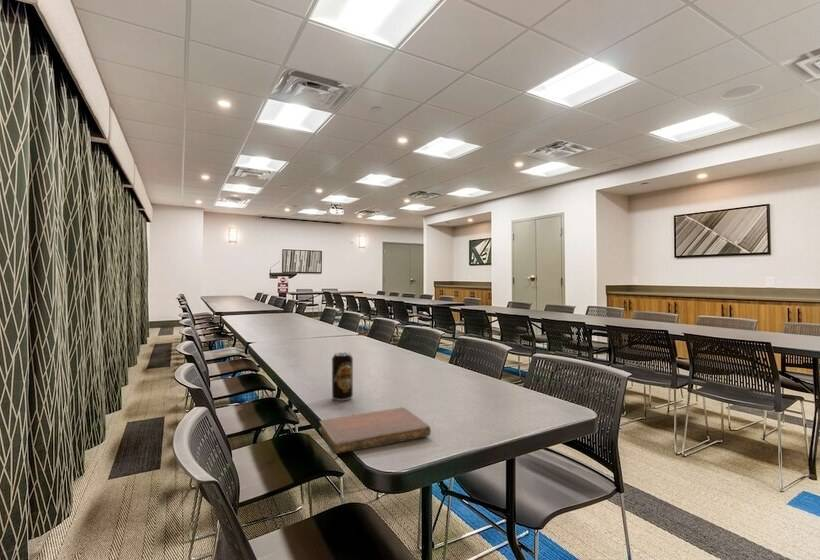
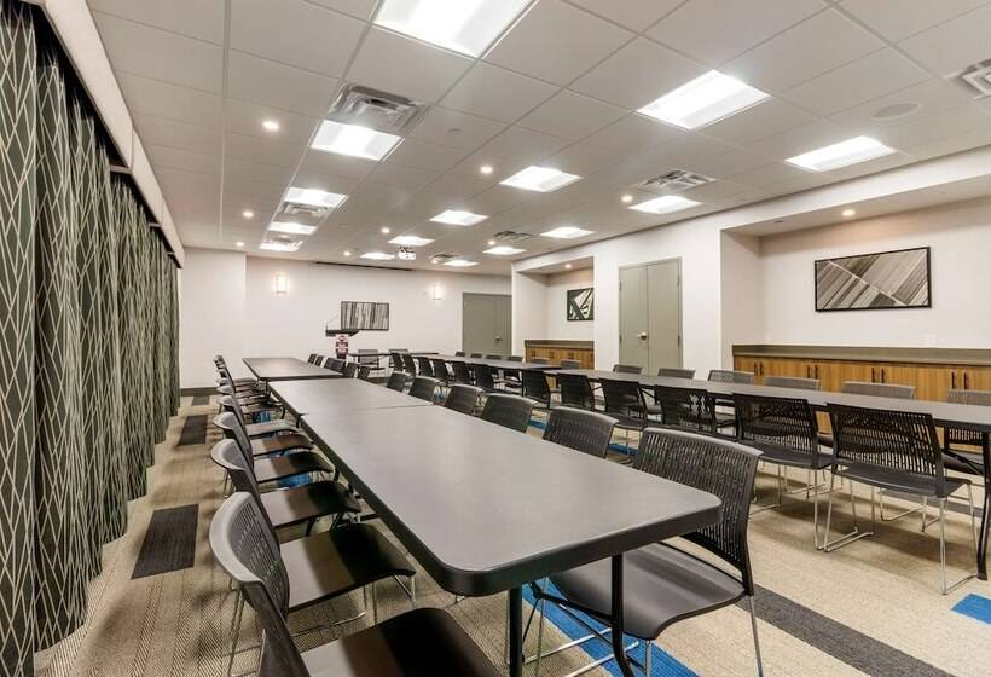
- notebook [318,406,432,455]
- beverage can [331,351,354,402]
